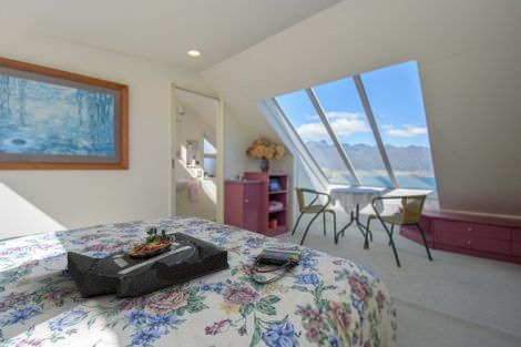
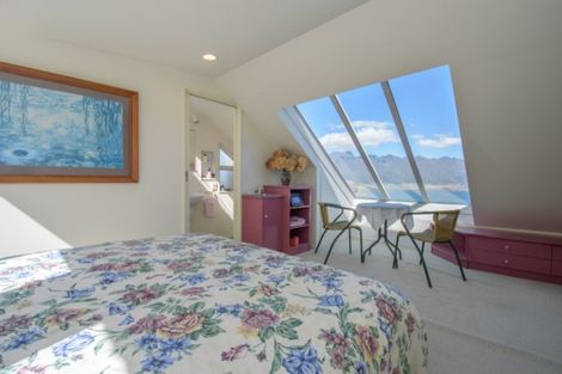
- tote bag [253,246,304,285]
- serving tray [67,227,231,299]
